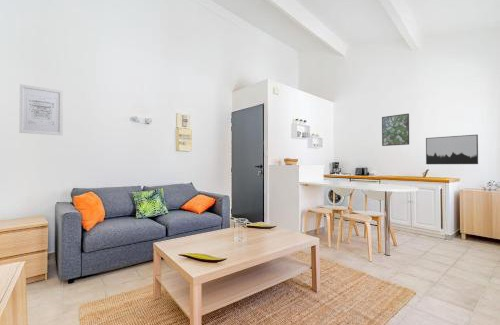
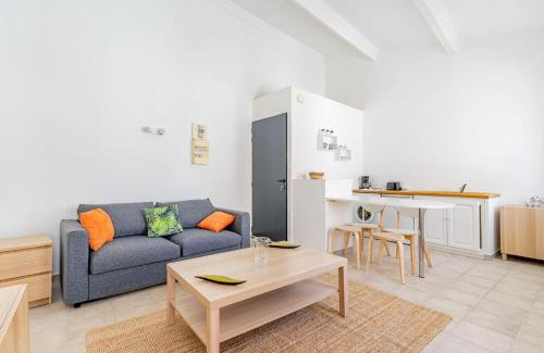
- wall art [425,134,479,165]
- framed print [381,112,410,147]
- wall art [18,83,64,136]
